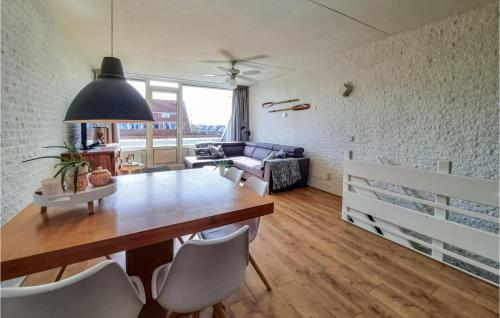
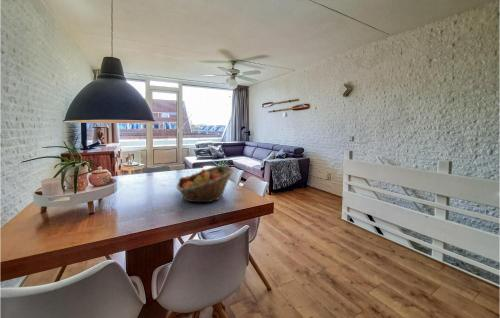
+ fruit basket [176,165,235,203]
